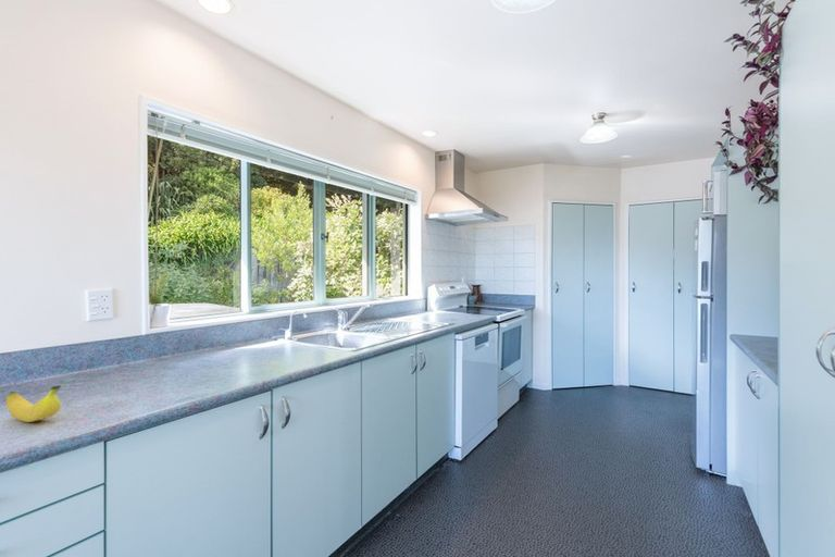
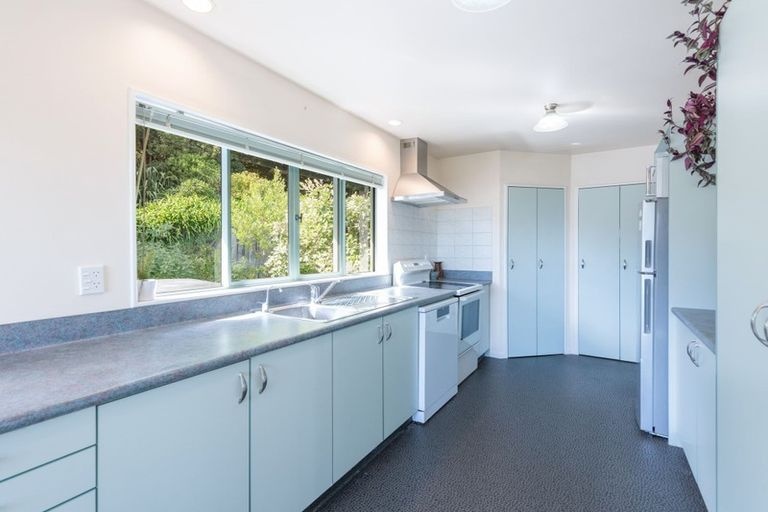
- banana [5,384,62,423]
